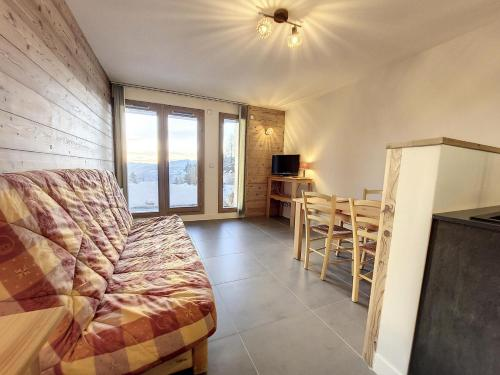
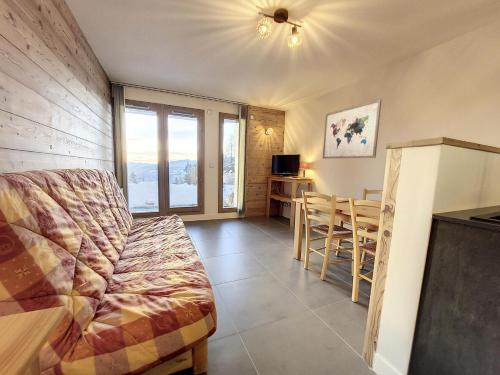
+ wall art [322,98,382,160]
